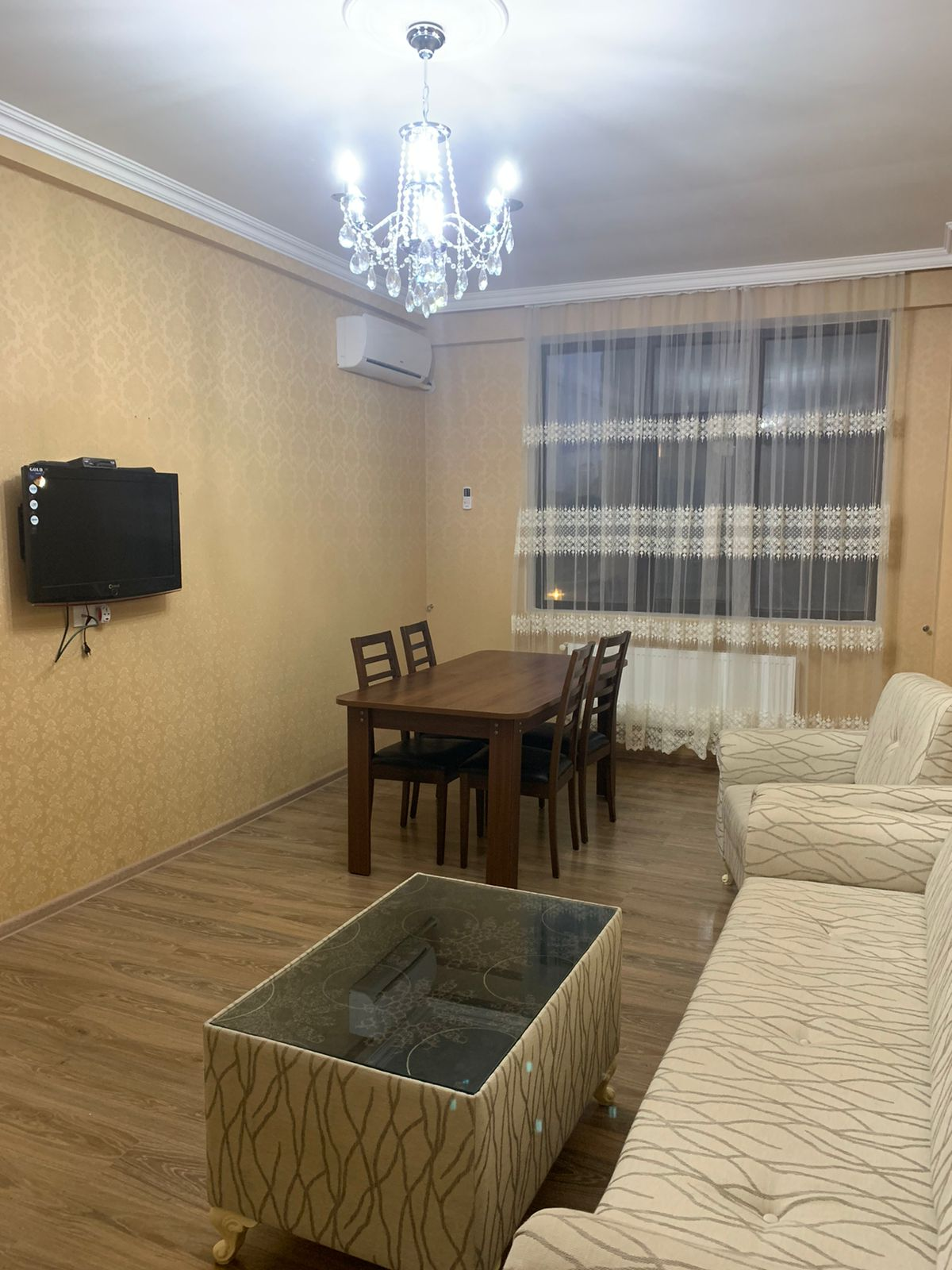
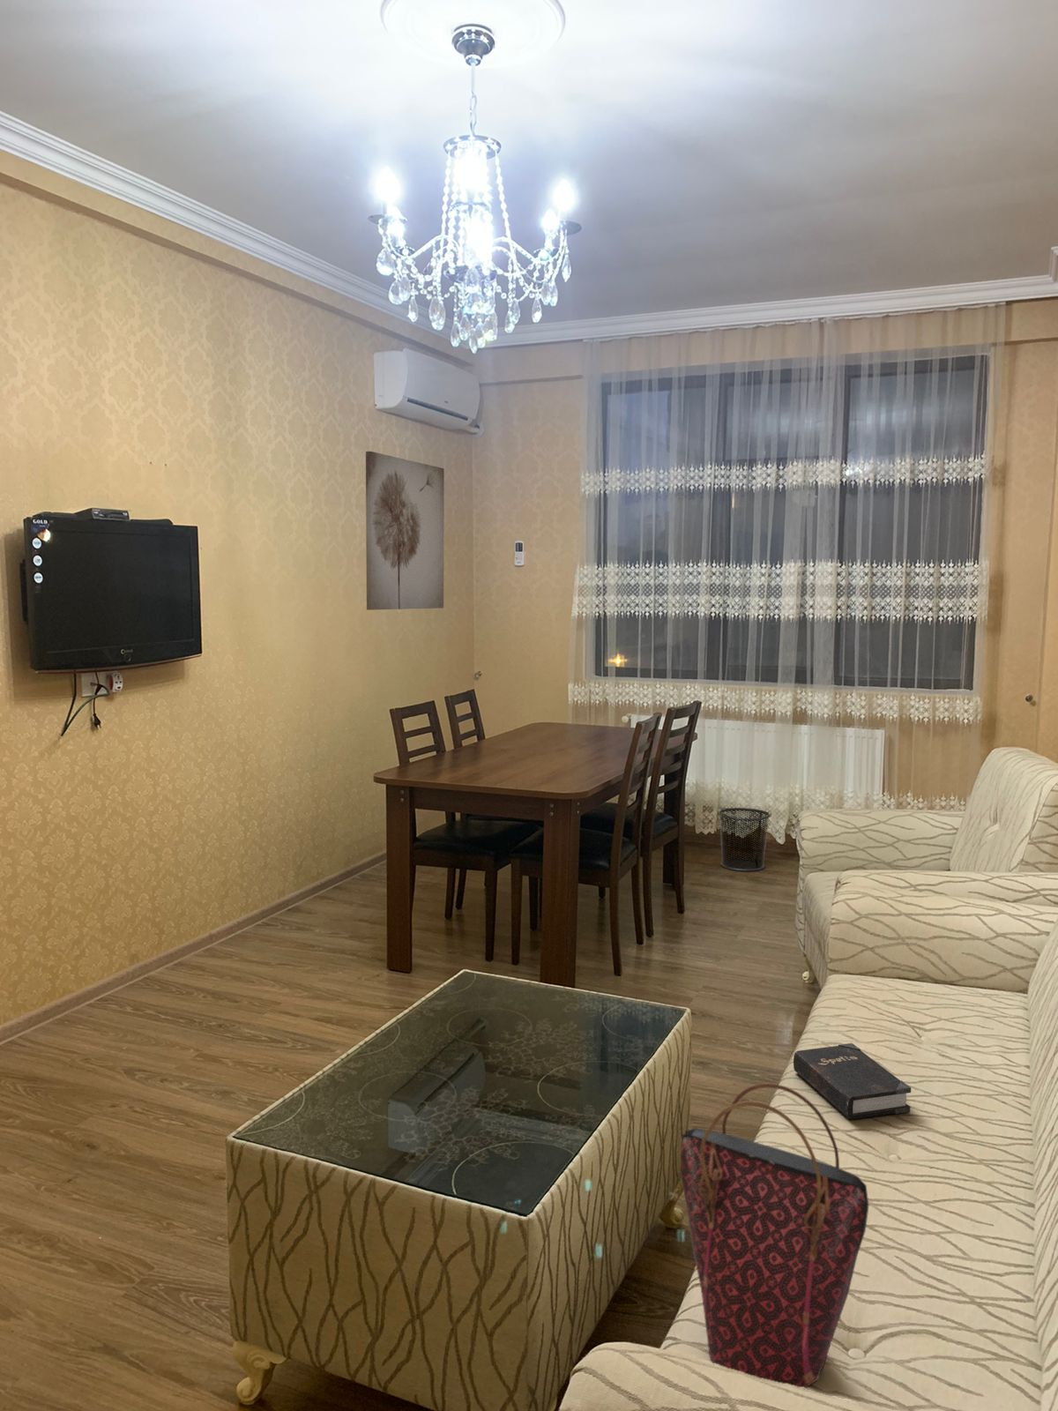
+ handbag [680,1083,870,1389]
+ wall art [365,451,446,611]
+ waste bin [718,807,770,872]
+ hardback book [792,1042,911,1120]
